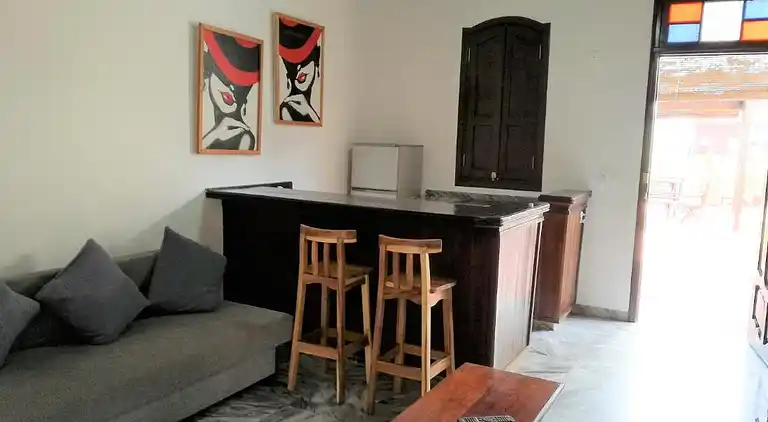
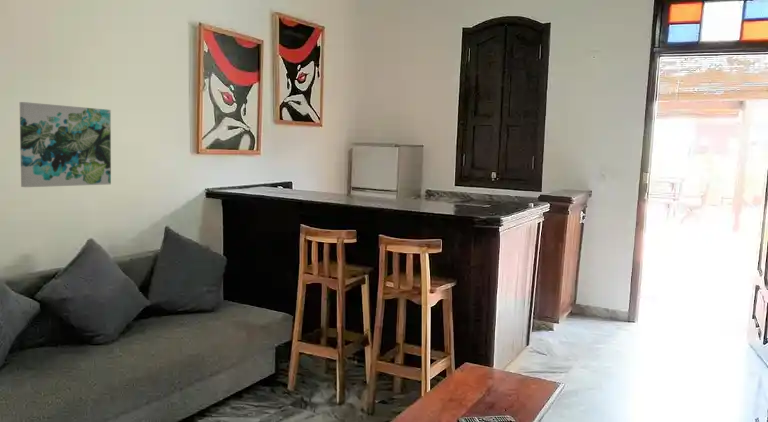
+ wall art [19,101,112,188]
